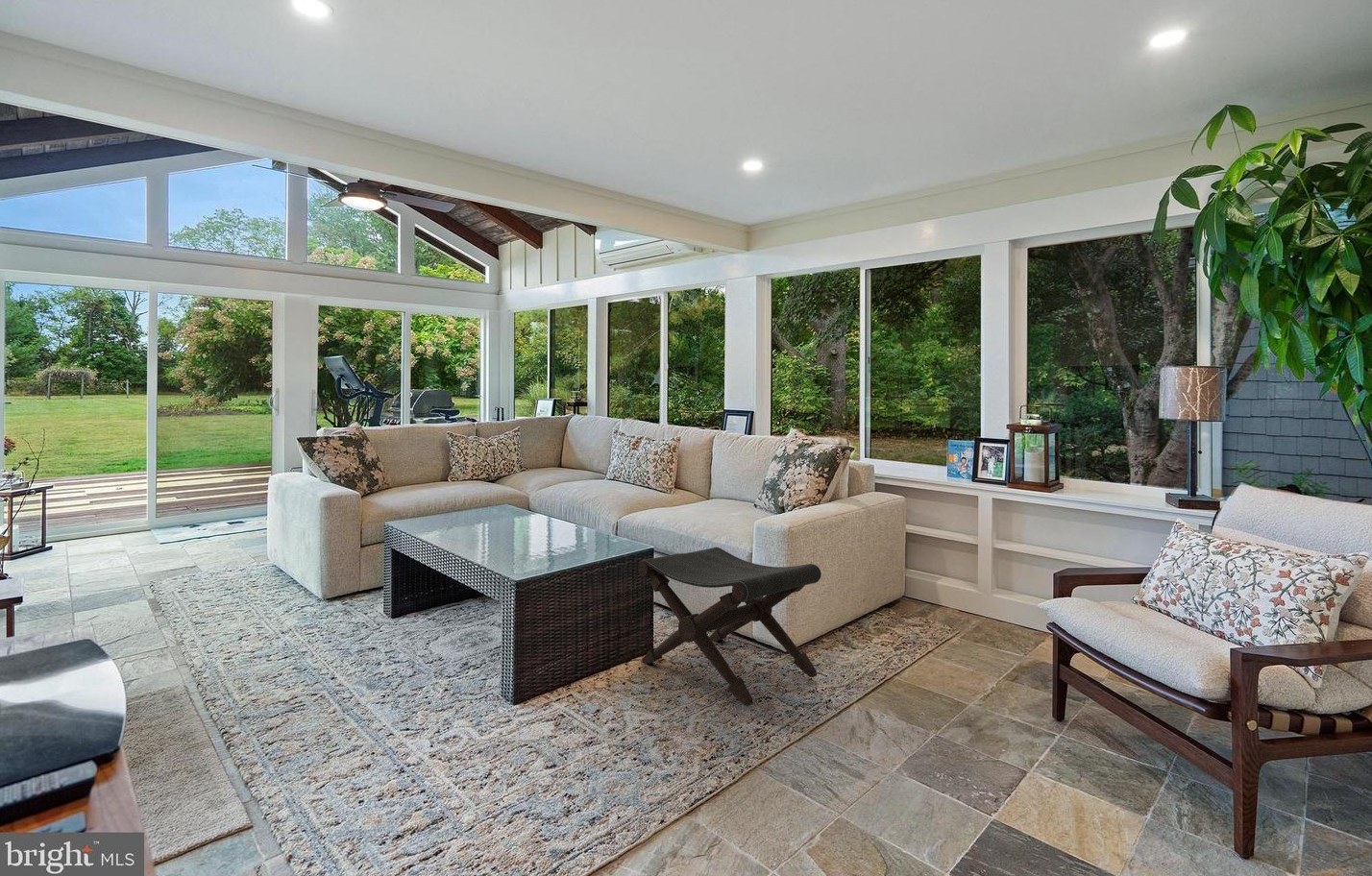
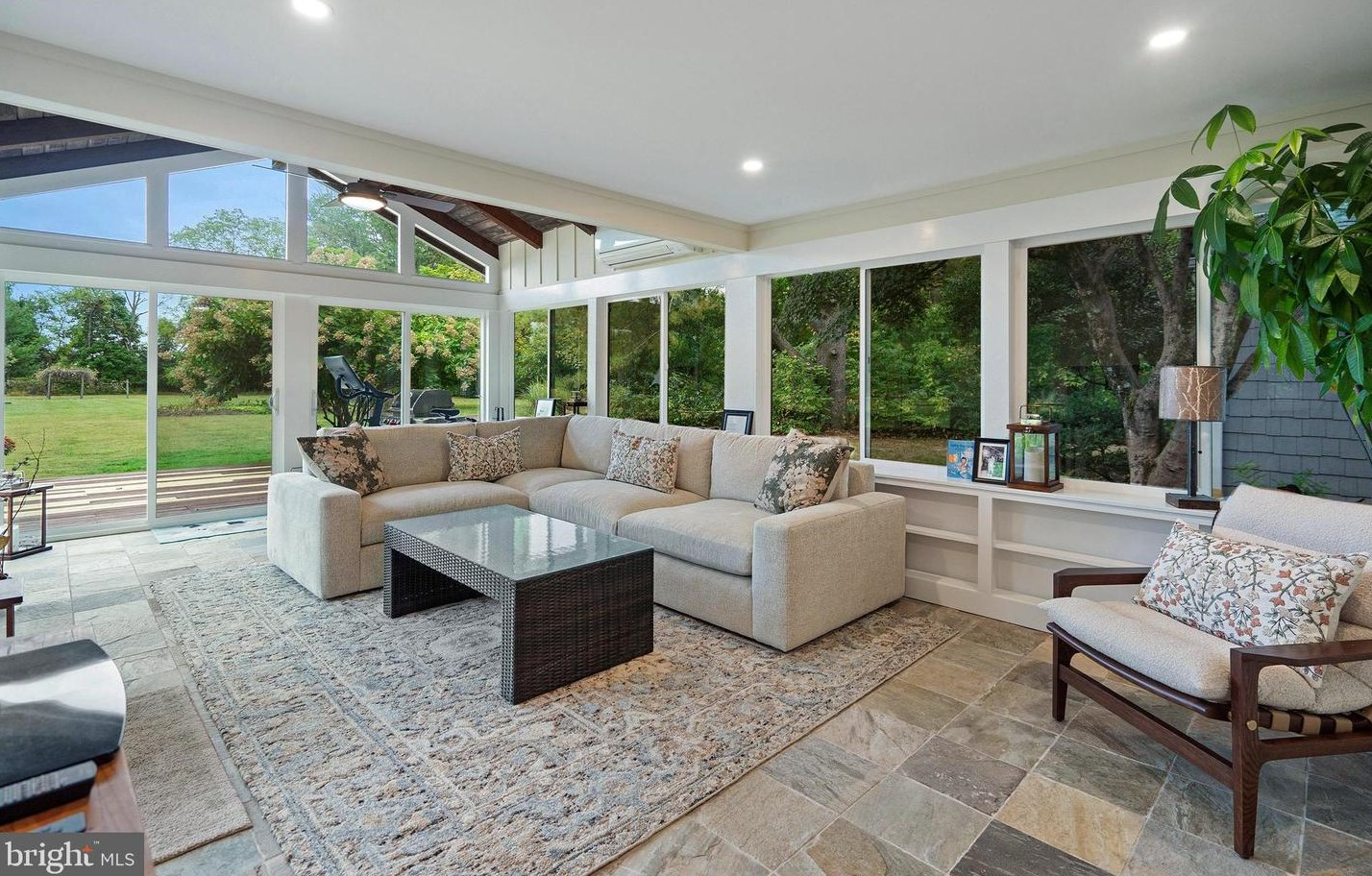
- footstool [637,547,822,707]
